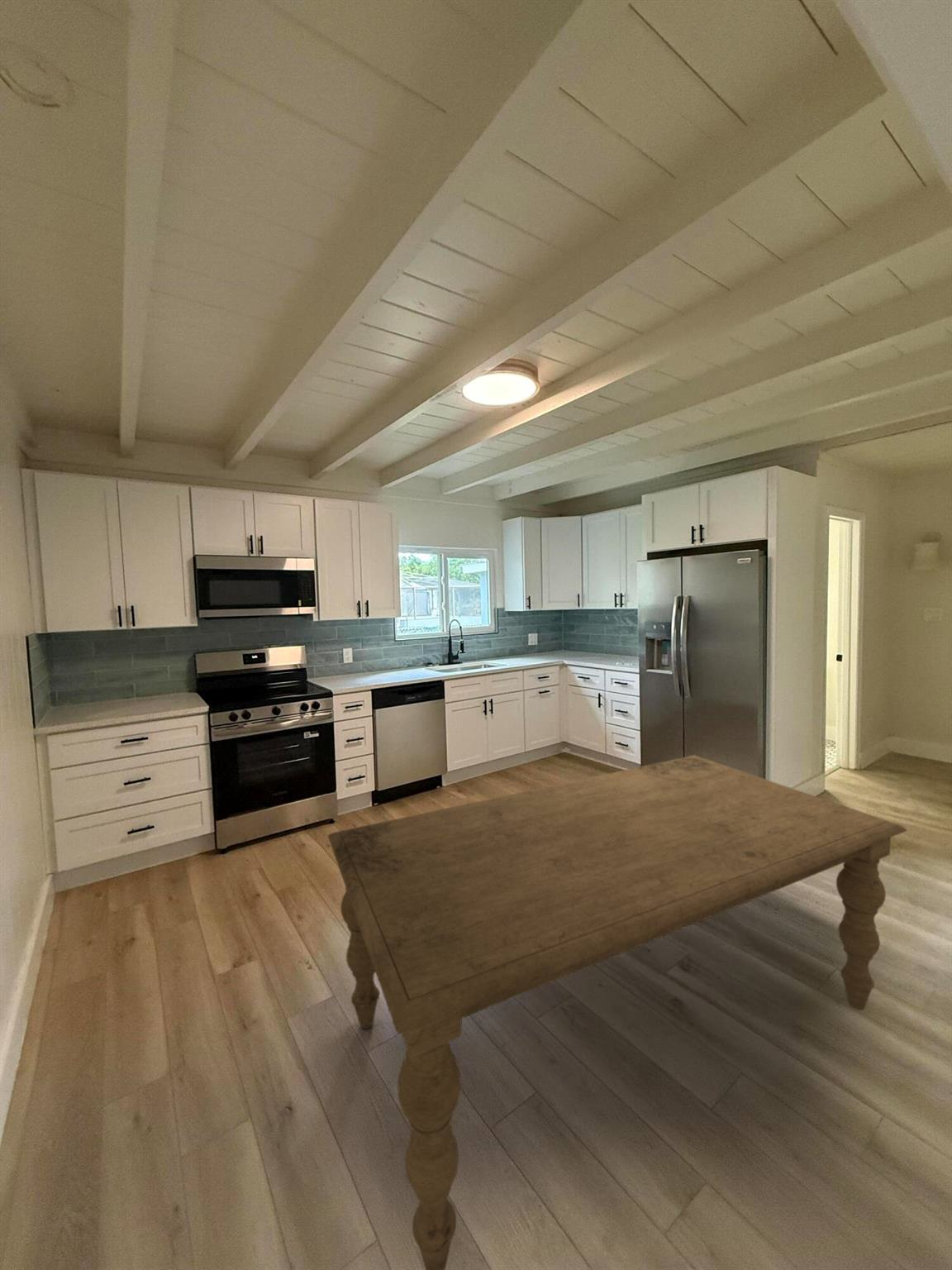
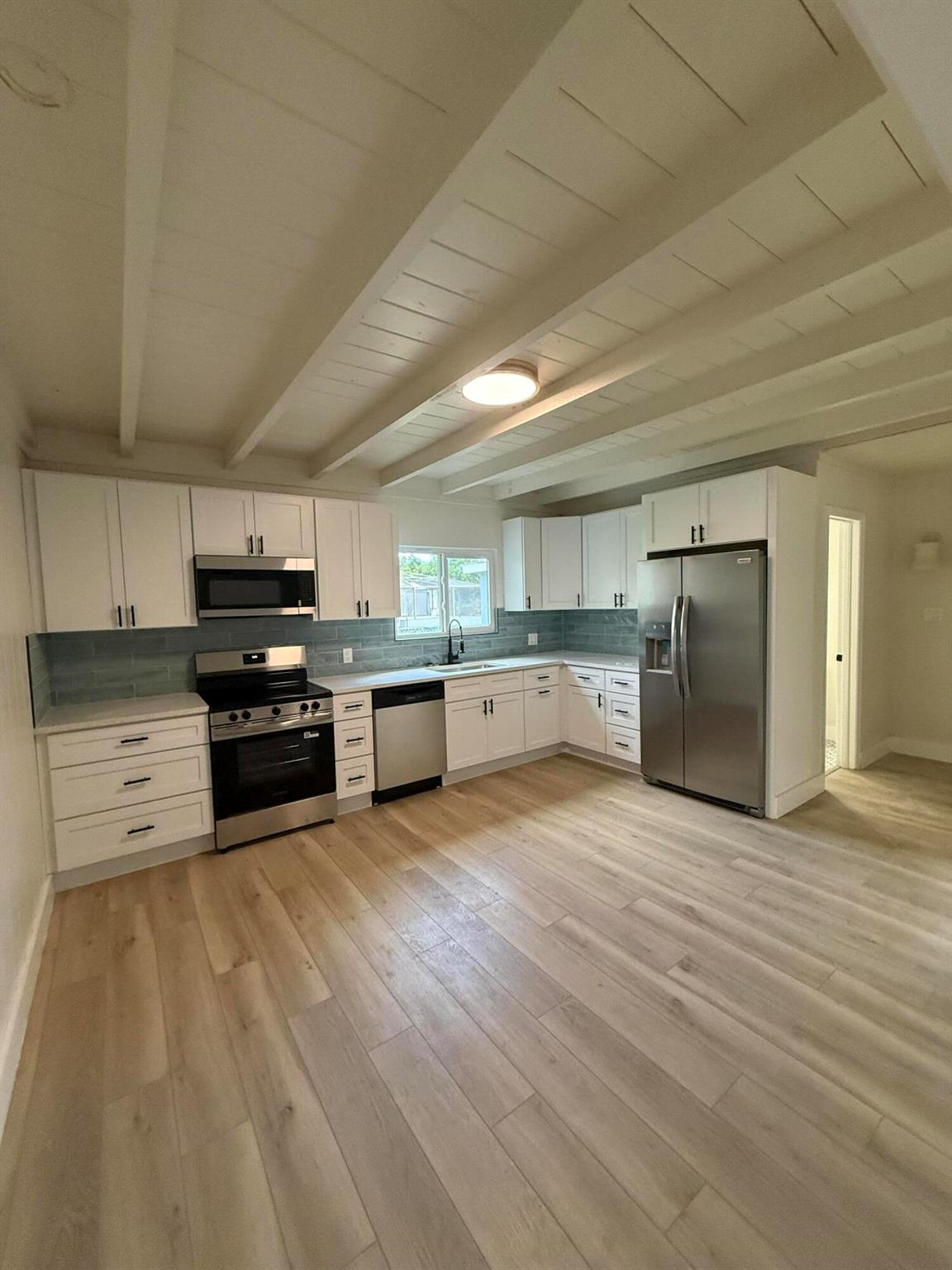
- dining table [326,754,907,1270]
